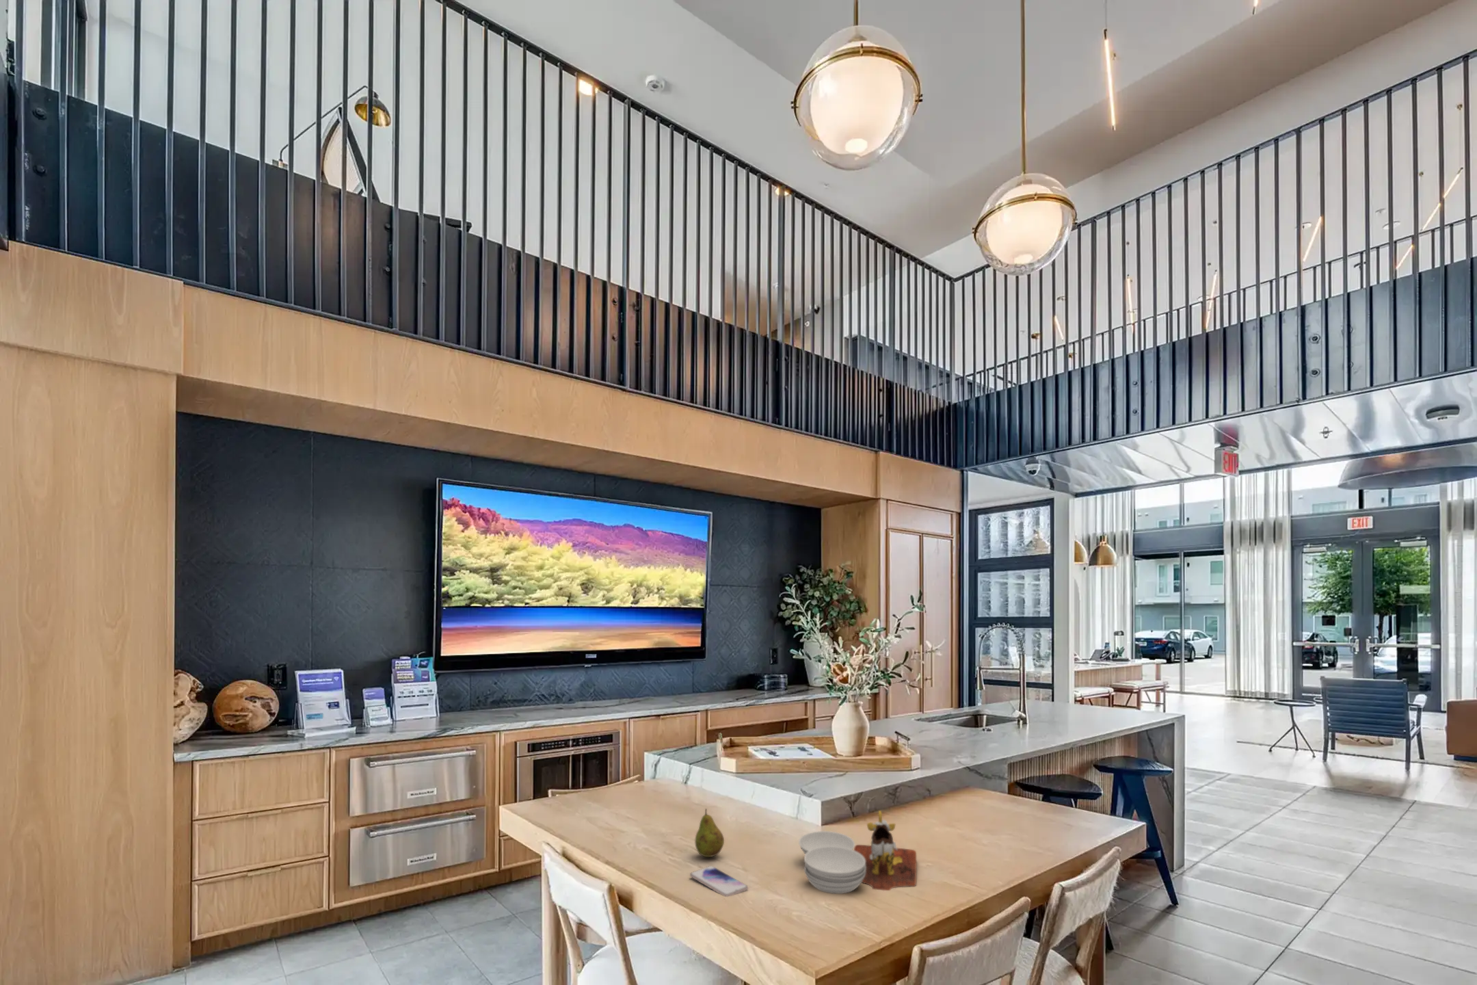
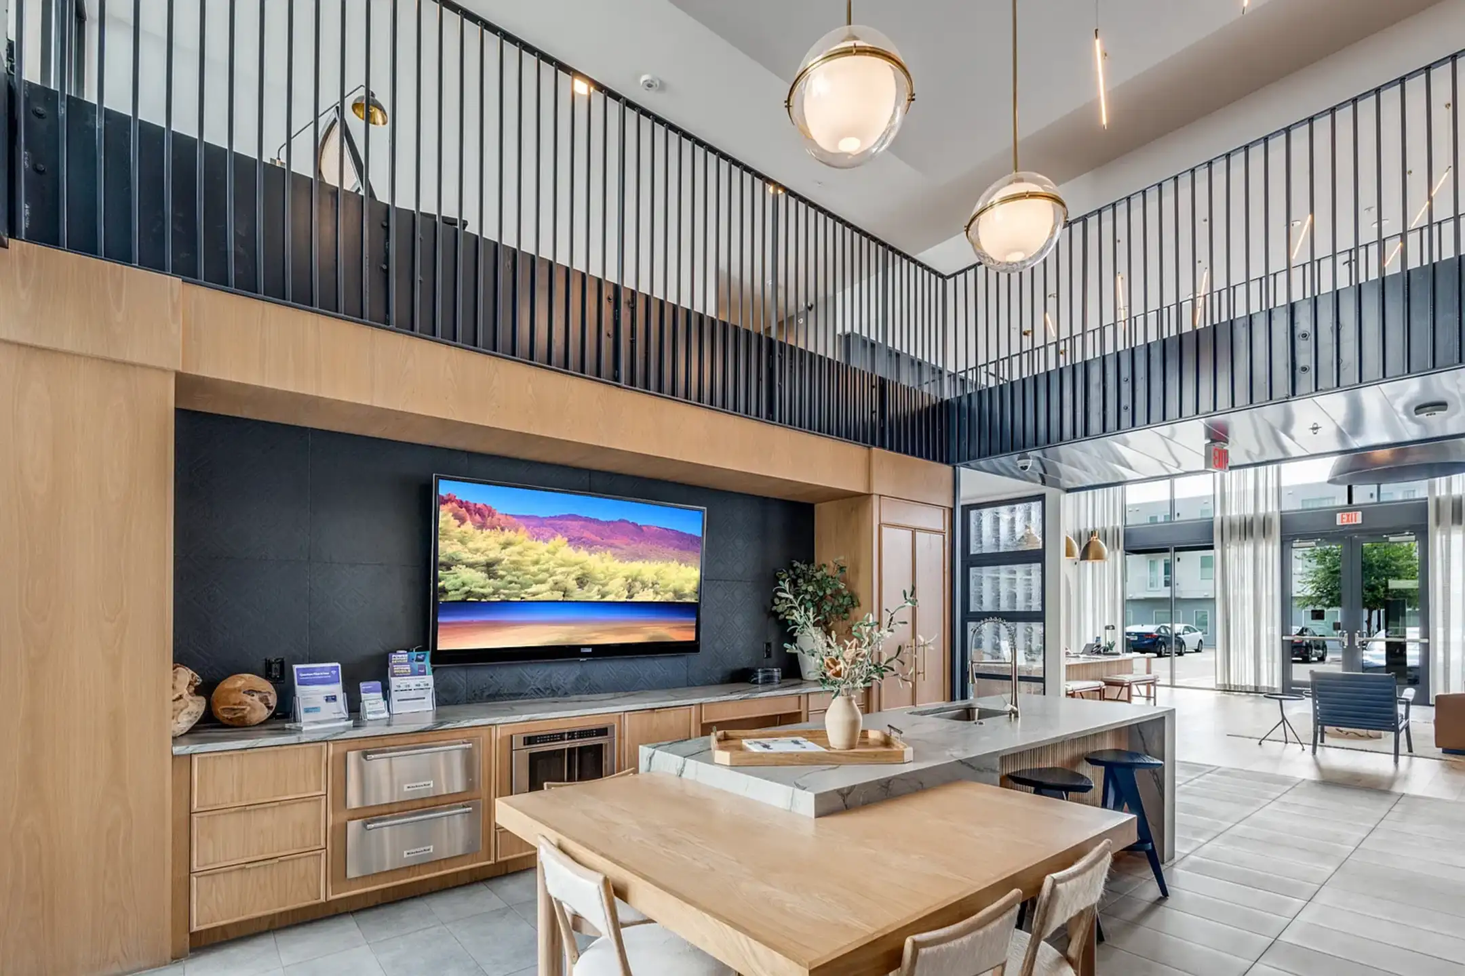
- cutting board [798,810,917,895]
- smartphone [689,865,748,897]
- fruit [695,808,725,857]
